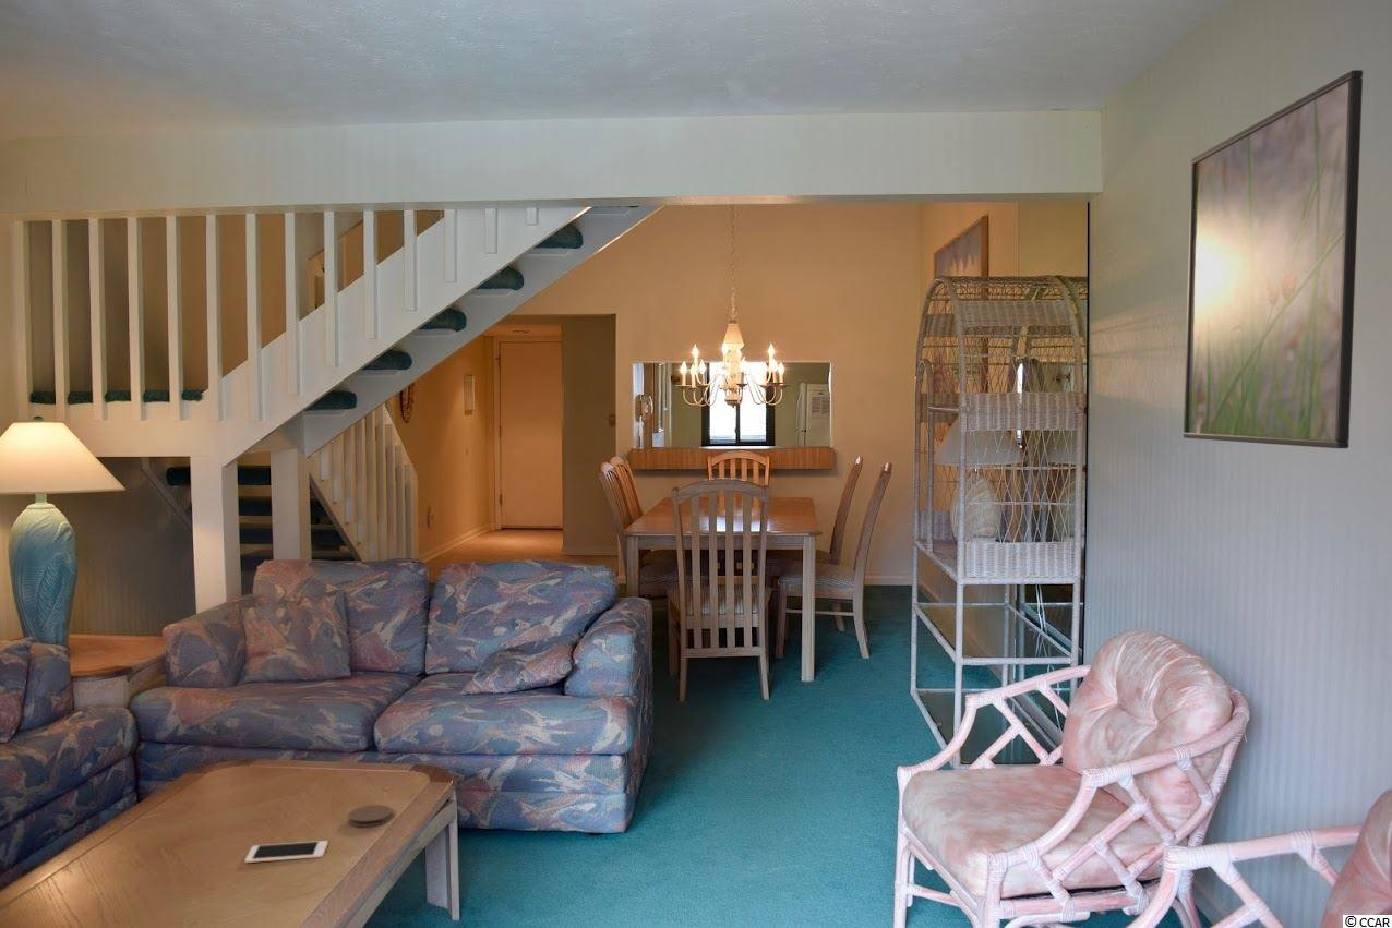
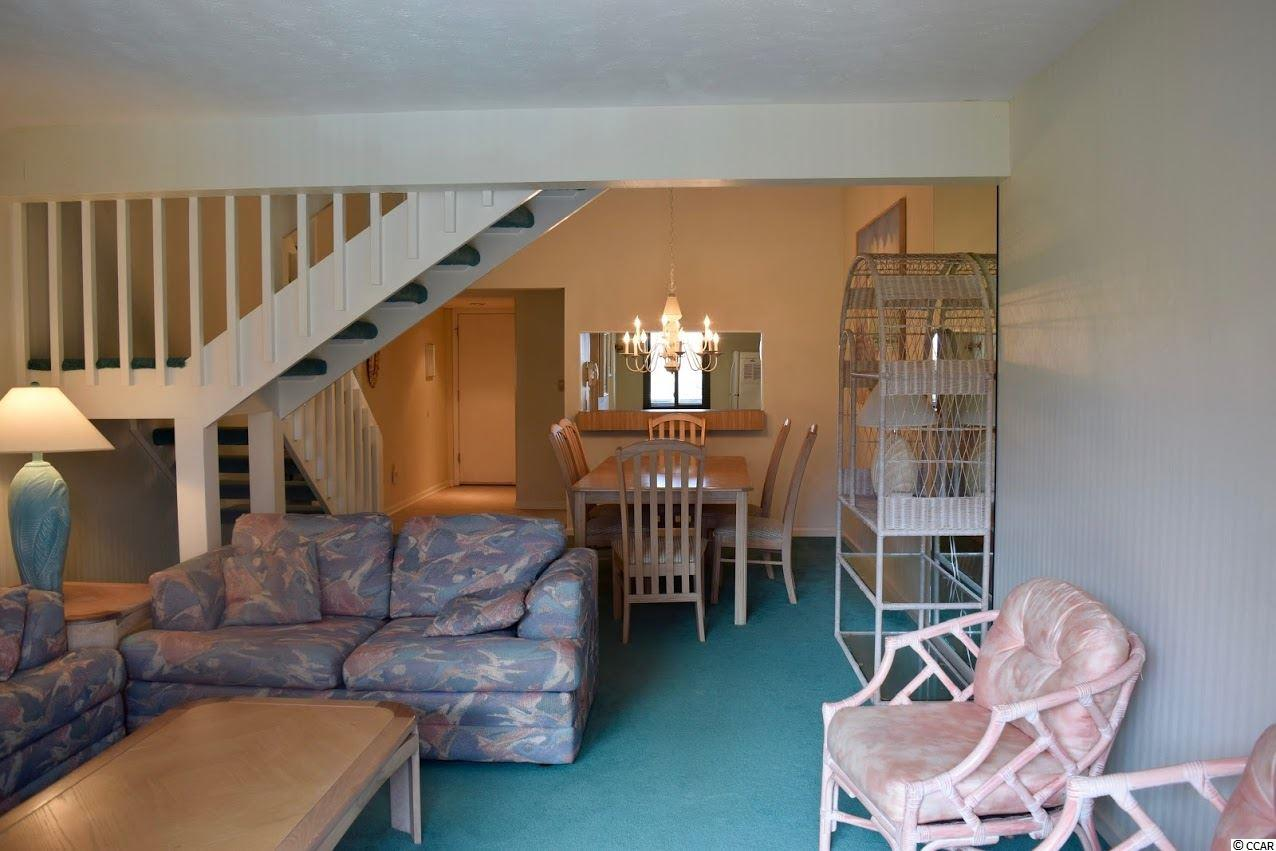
- coaster [347,804,394,828]
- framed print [1183,69,1364,449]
- cell phone [244,840,329,864]
